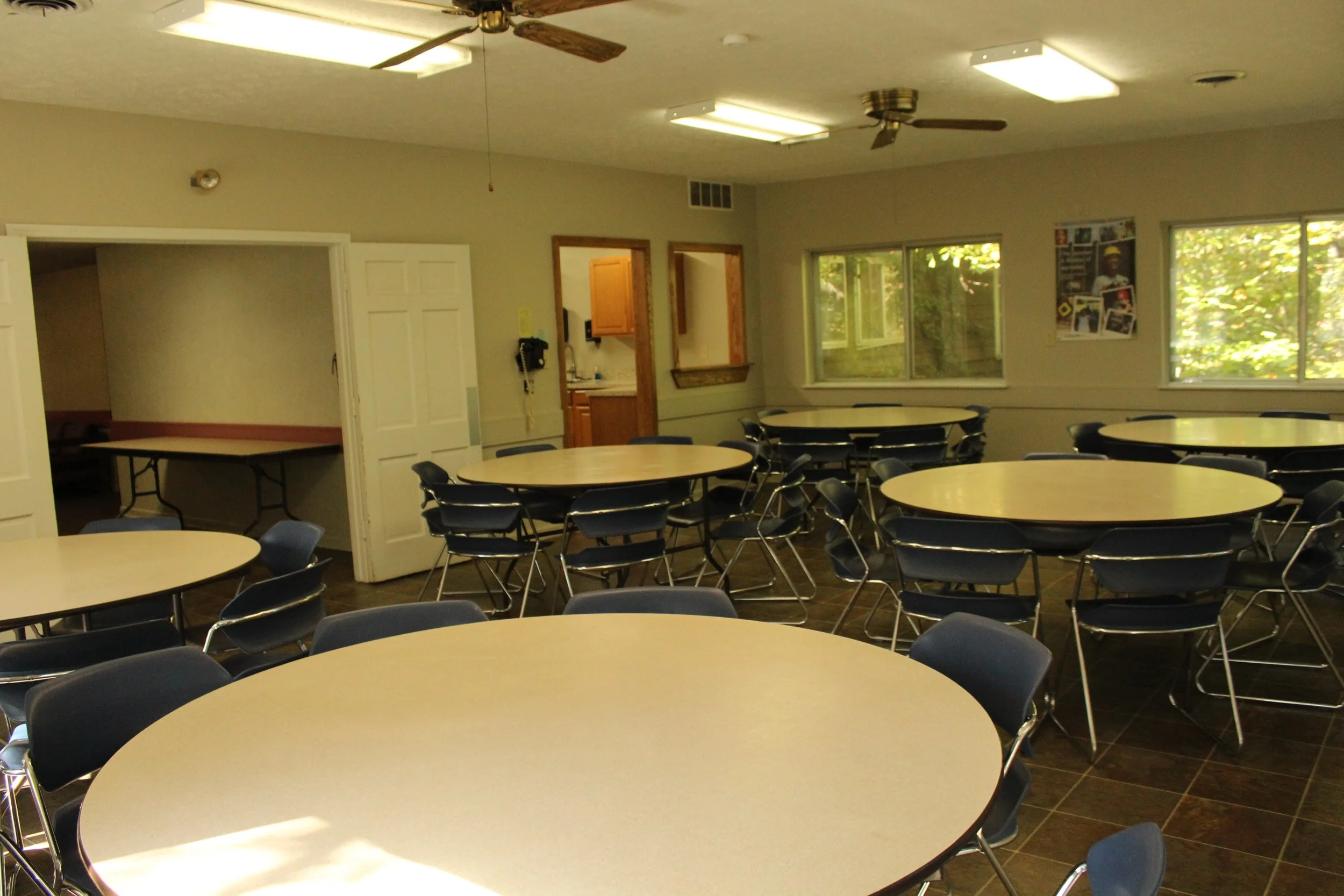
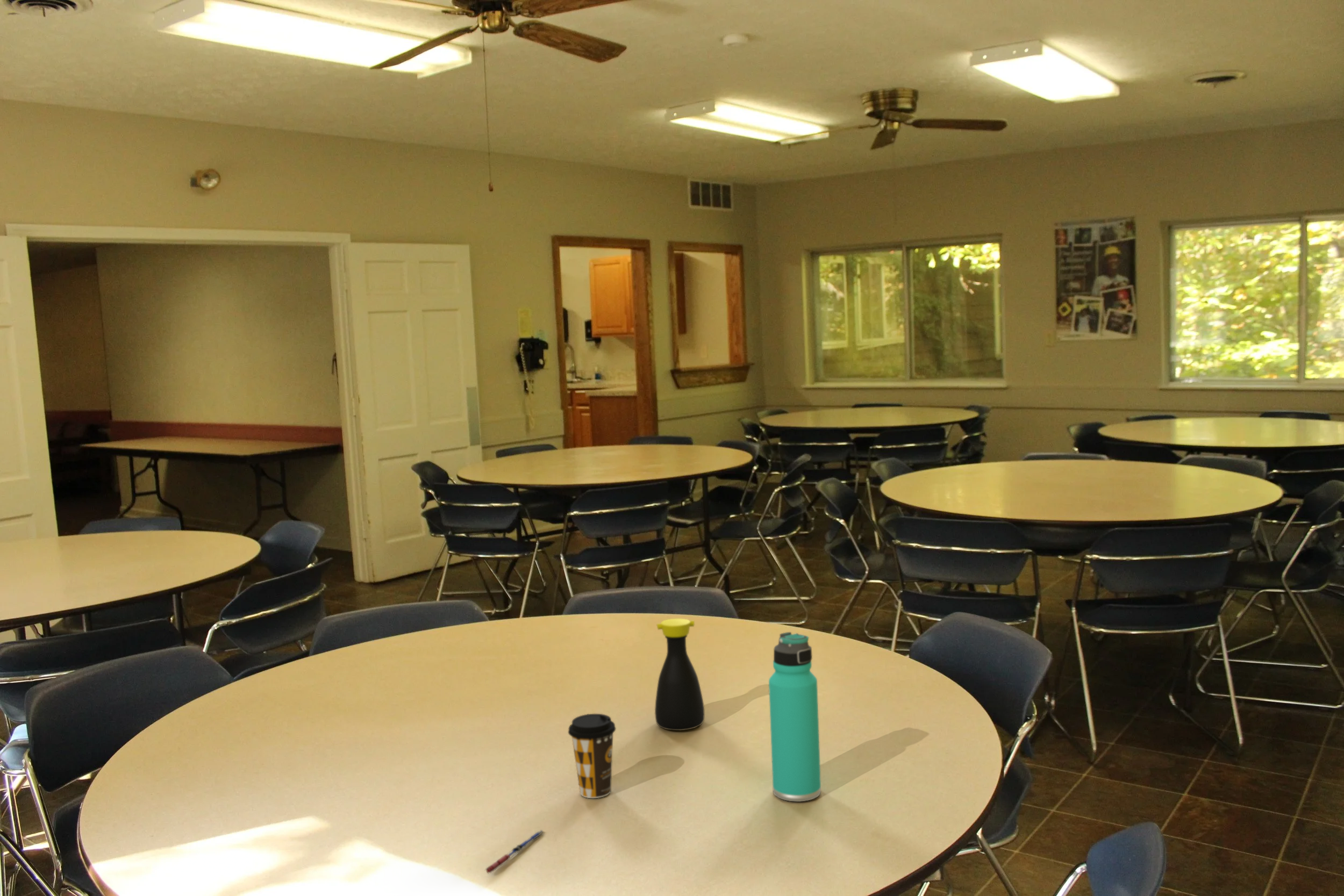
+ thermos bottle [768,632,821,802]
+ pen [484,829,545,873]
+ bottle [654,618,705,731]
+ coffee cup [568,713,616,799]
